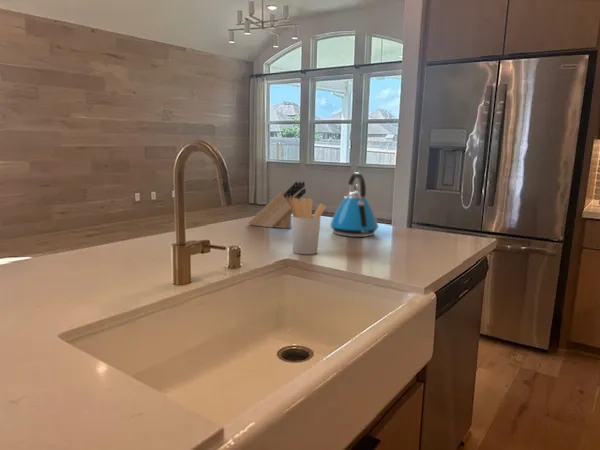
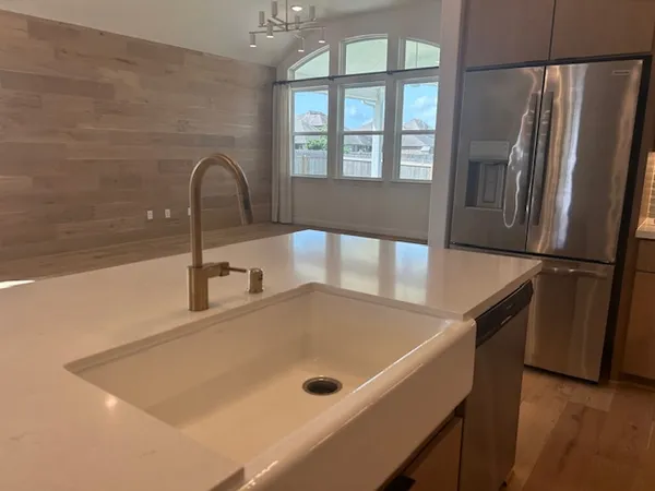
- kettle [329,171,379,238]
- knife block [247,181,307,229]
- utensil holder [290,197,327,255]
